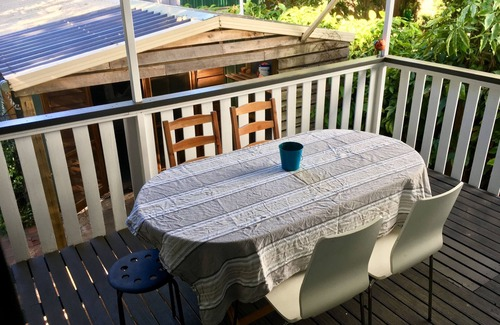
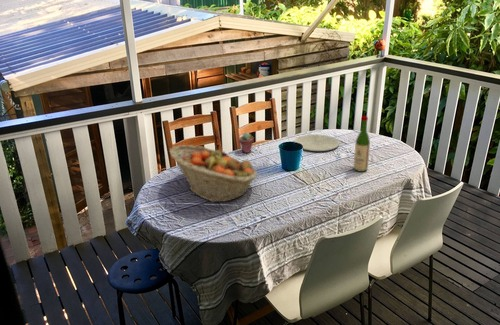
+ wine bottle [353,115,371,173]
+ potted succulent [237,132,255,154]
+ plate [293,133,340,152]
+ fruit basket [169,144,259,203]
